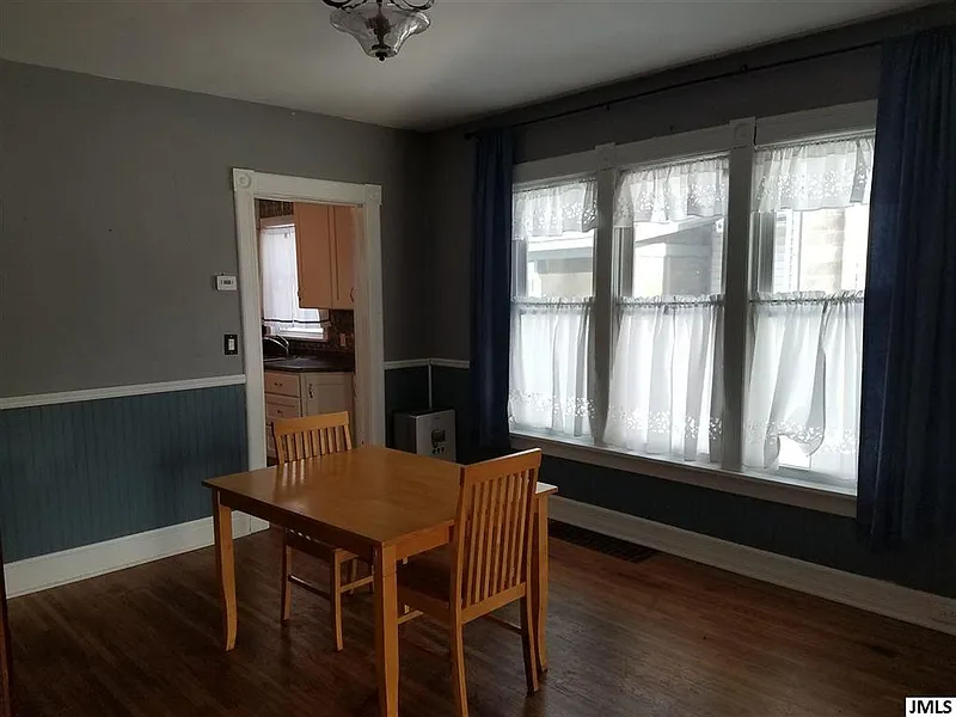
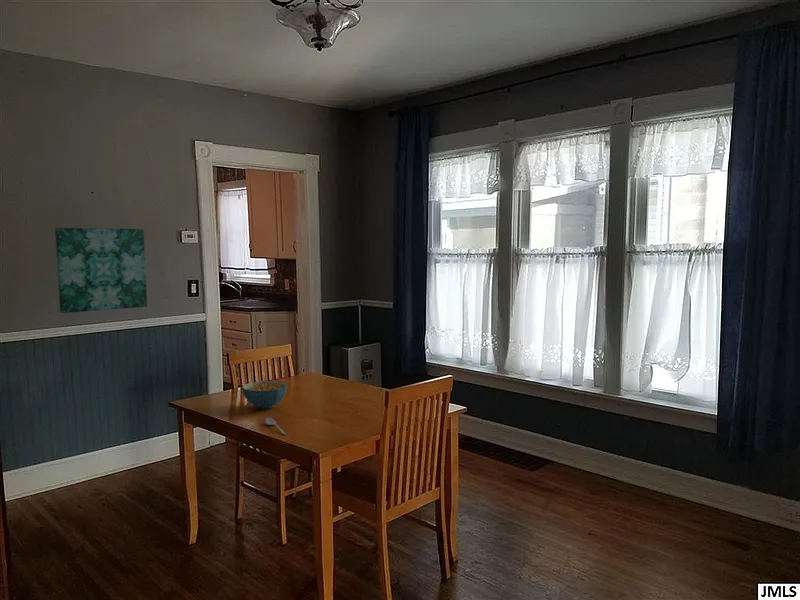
+ wall art [54,227,148,314]
+ spoon [264,416,287,436]
+ cereal bowl [241,380,288,409]
